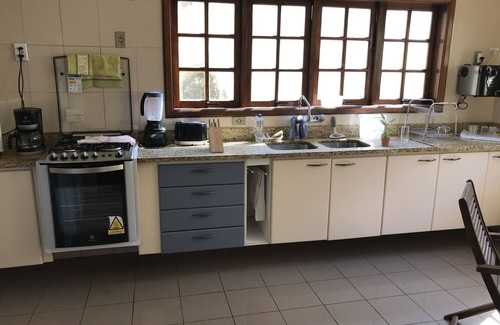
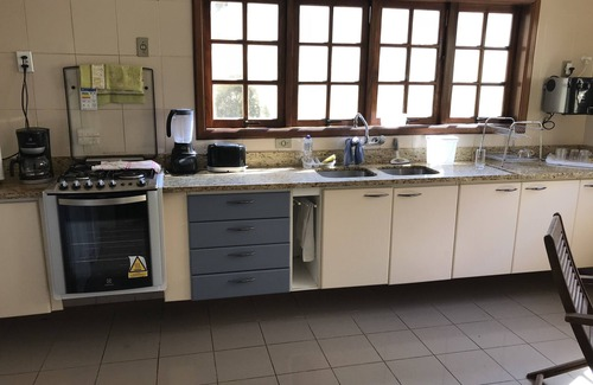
- knife block [207,117,225,154]
- potted plant [374,111,401,148]
